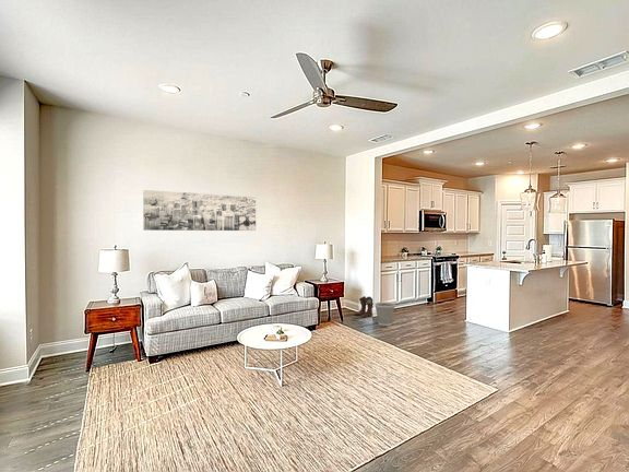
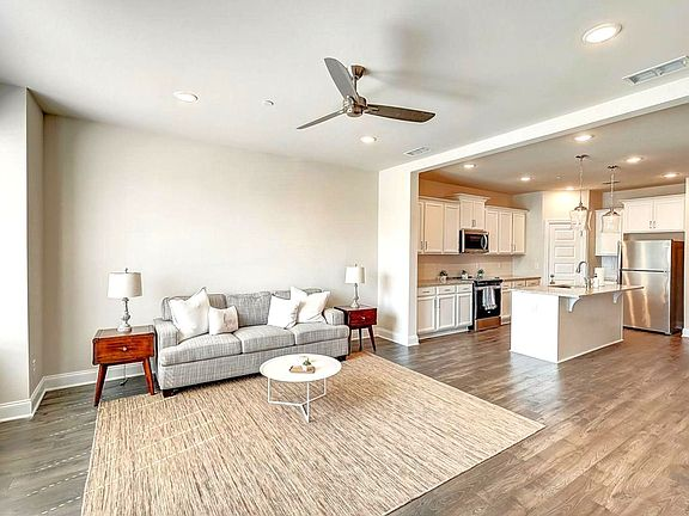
- boots [354,295,375,319]
- wastebasket [373,302,396,327]
- wall art [142,189,257,232]
